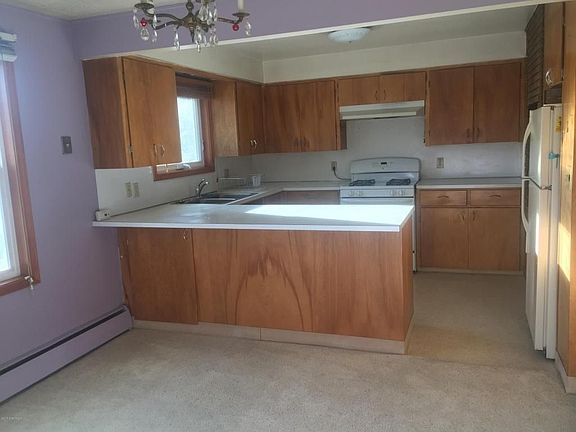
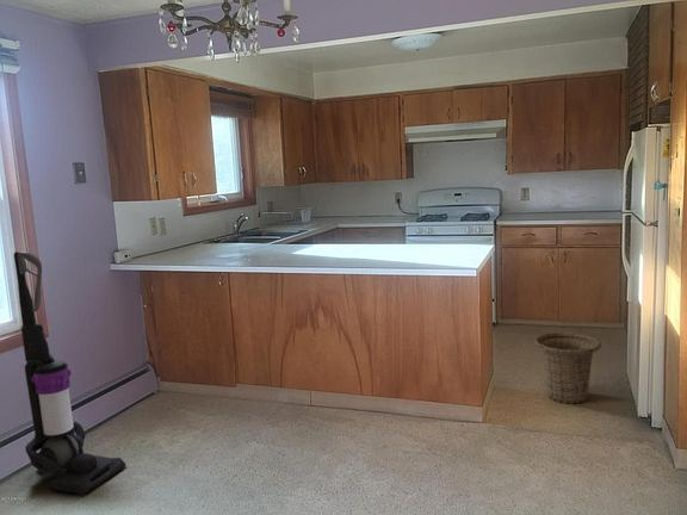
+ basket [534,331,602,405]
+ vacuum cleaner [13,250,126,496]
